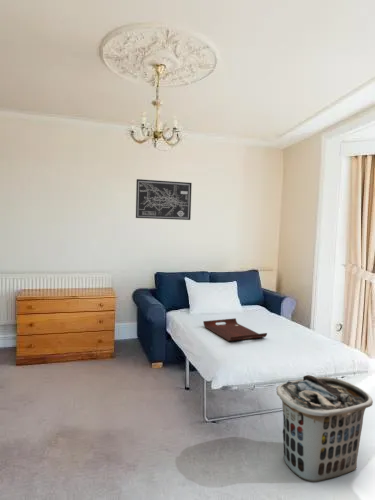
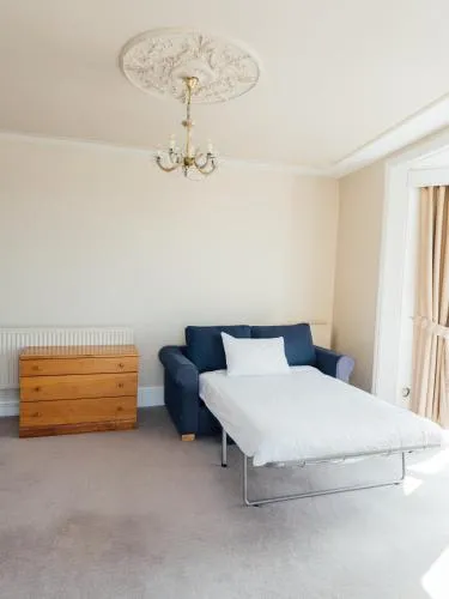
- serving tray [202,317,268,342]
- clothes hamper [275,374,374,483]
- wall art [135,178,193,221]
